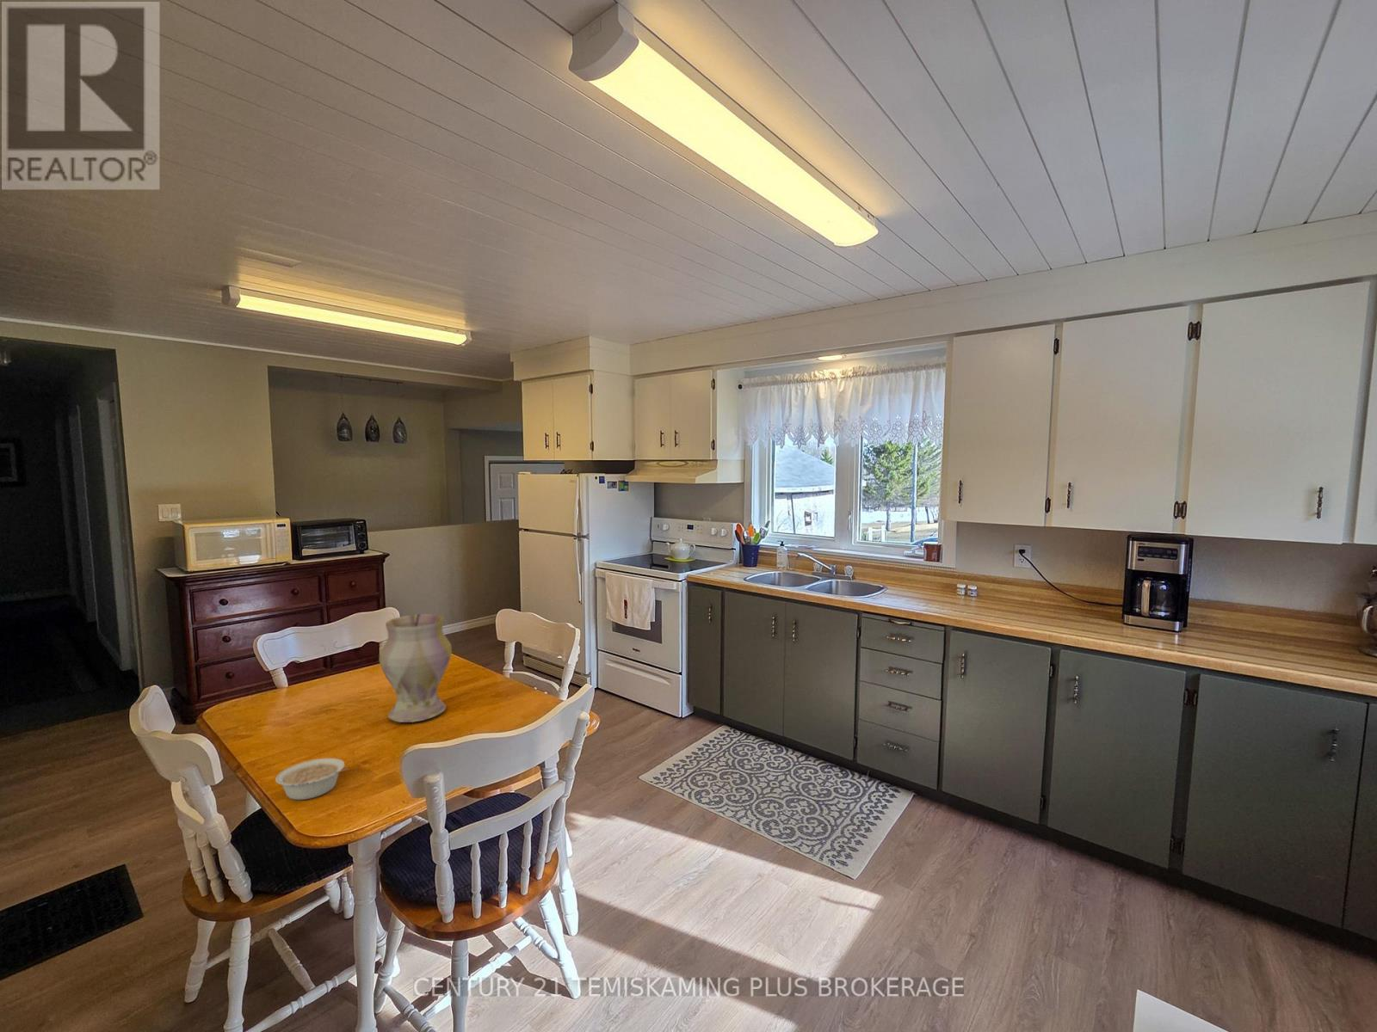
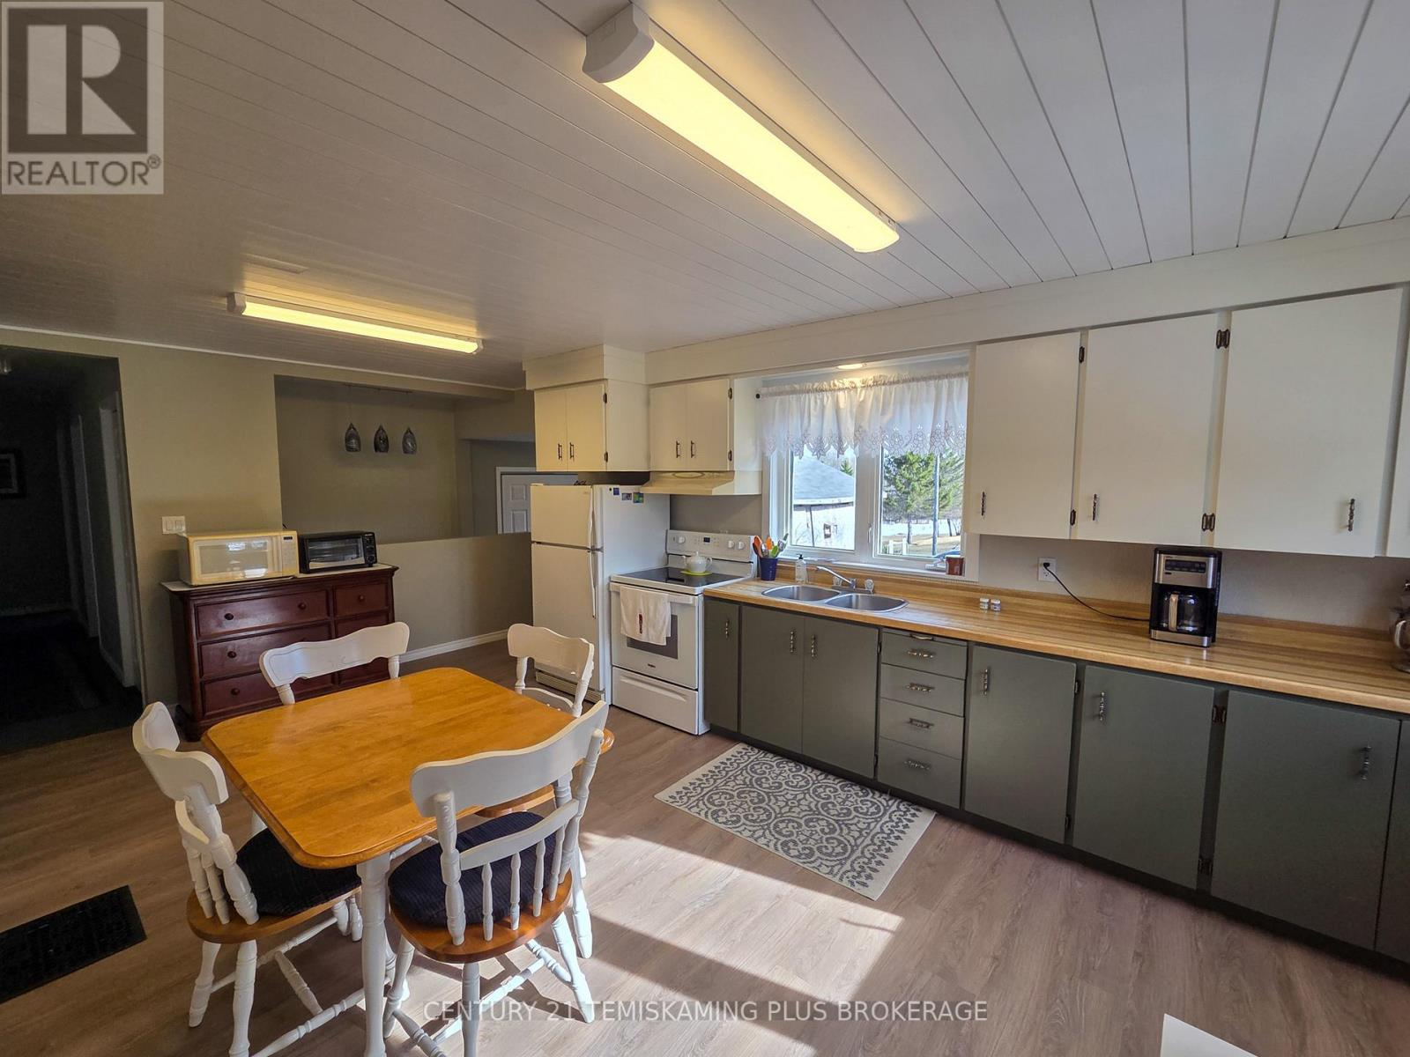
- legume [274,758,349,801]
- vase [378,614,453,723]
